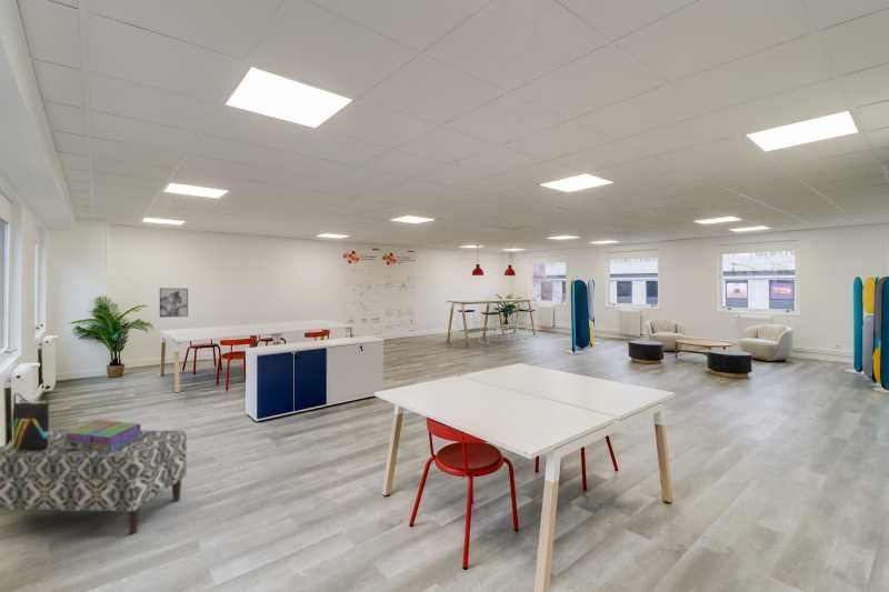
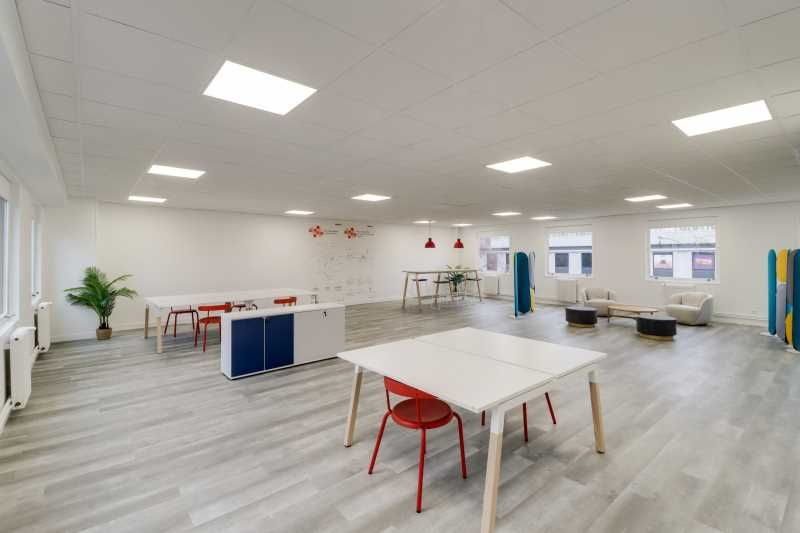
- bench [0,429,188,534]
- stack of books [61,419,143,451]
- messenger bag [11,392,50,451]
- wall art [159,287,189,319]
